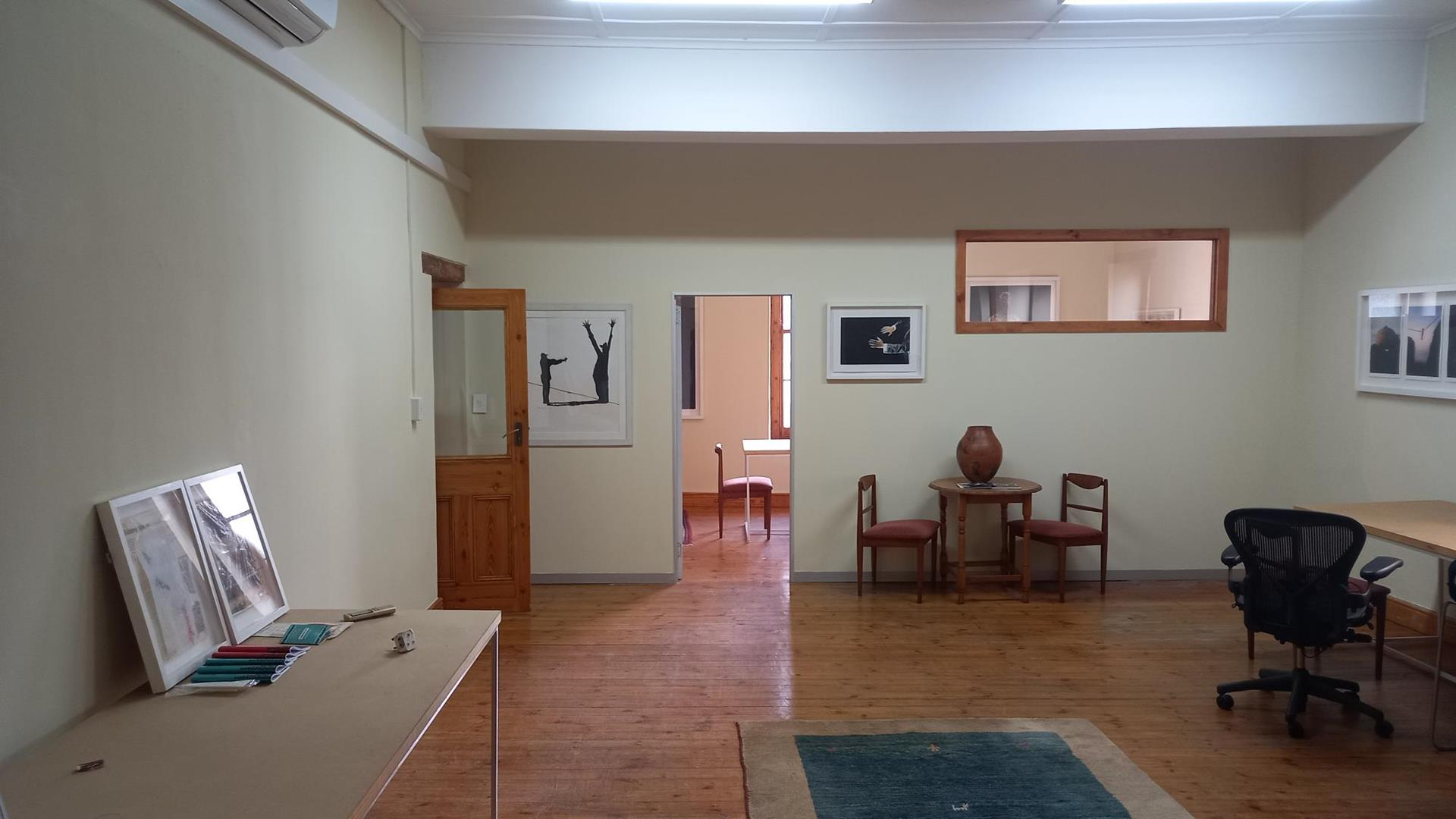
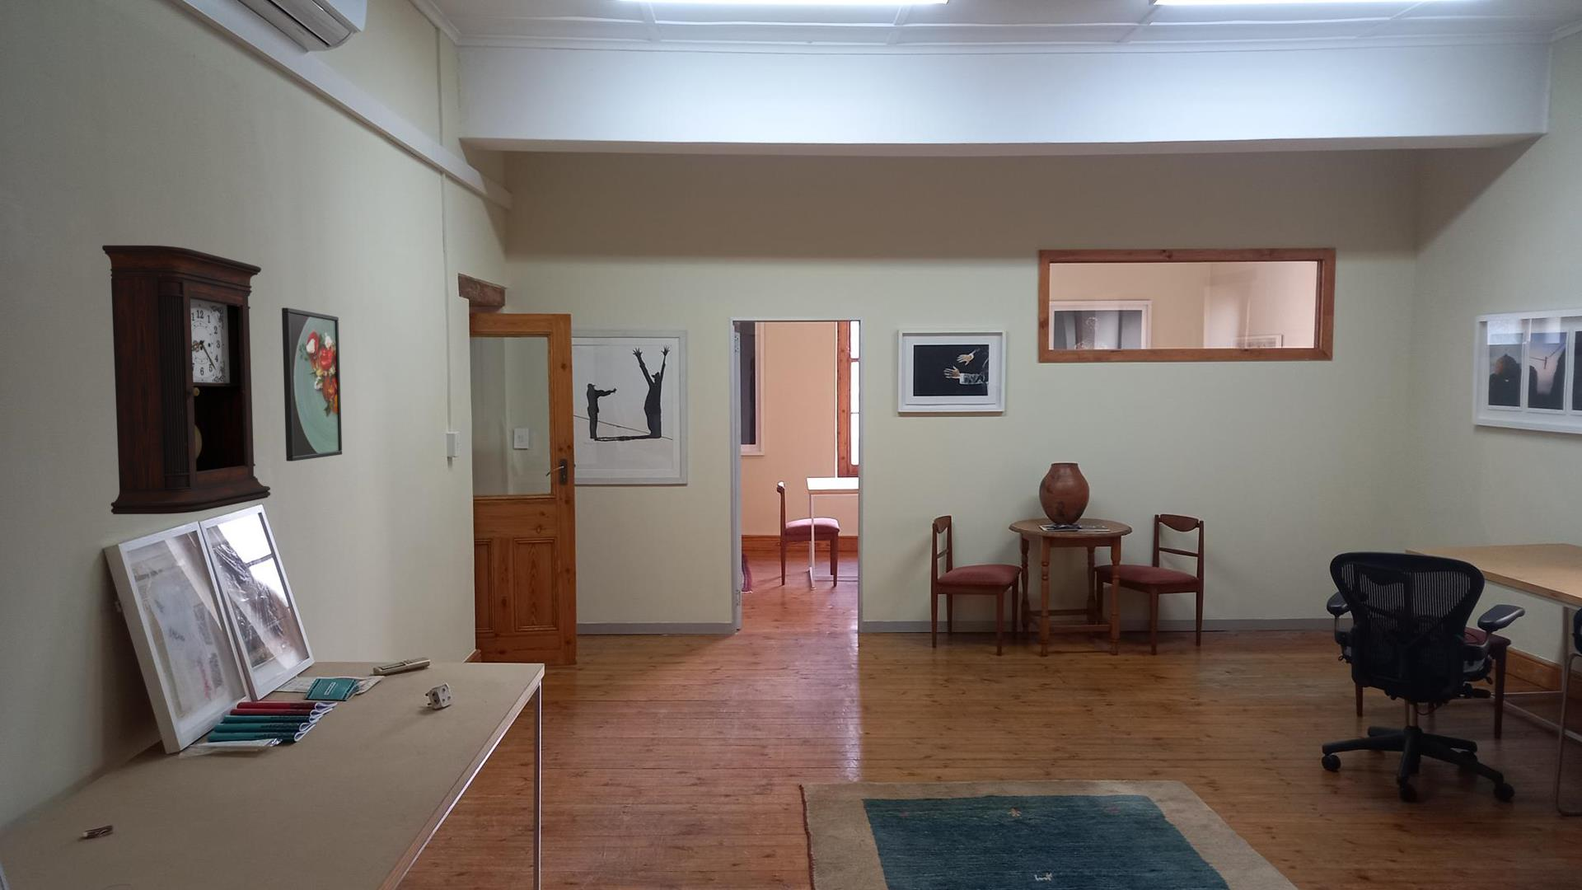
+ pendulum clock [101,245,272,515]
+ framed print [281,308,342,462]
